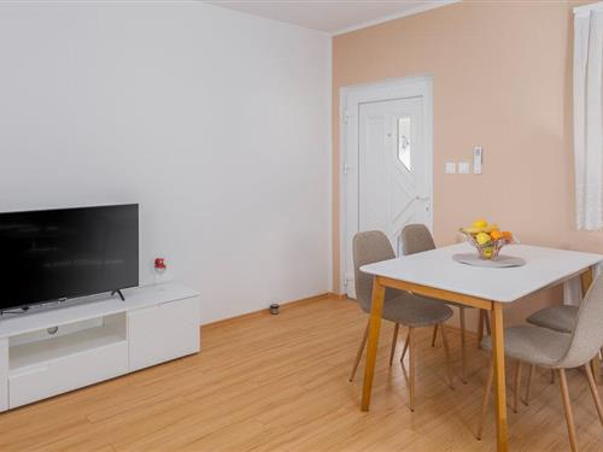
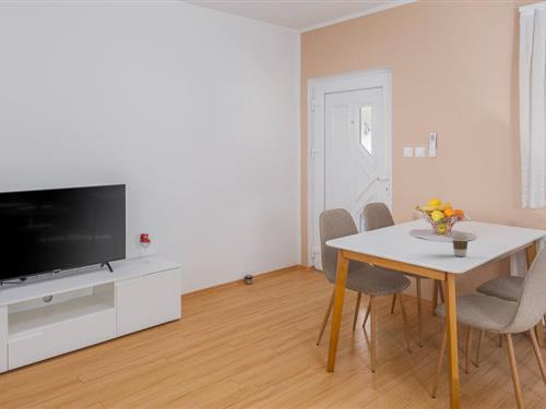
+ coffee cup [450,231,471,257]
